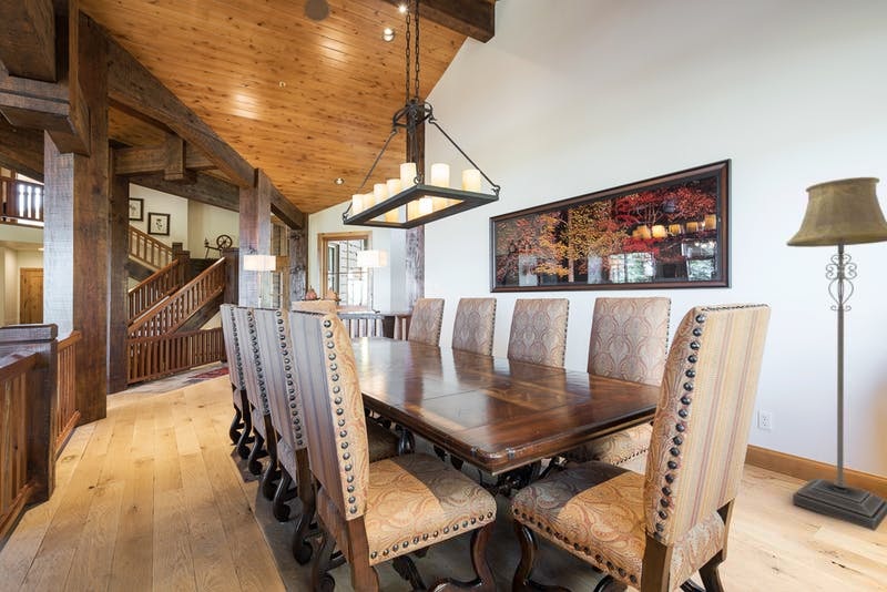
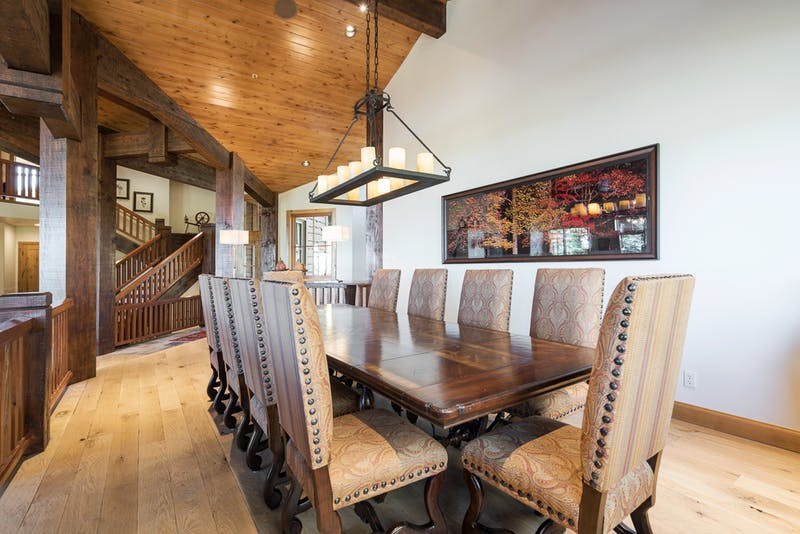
- floor lamp [785,176,887,532]
